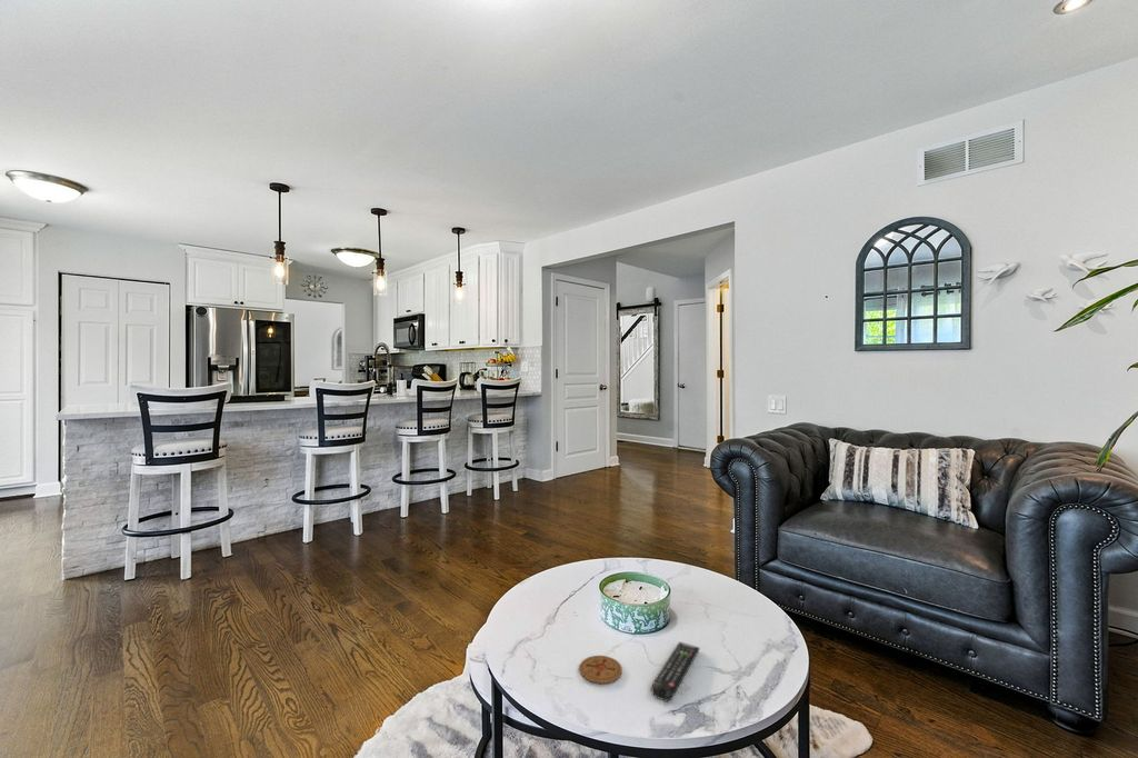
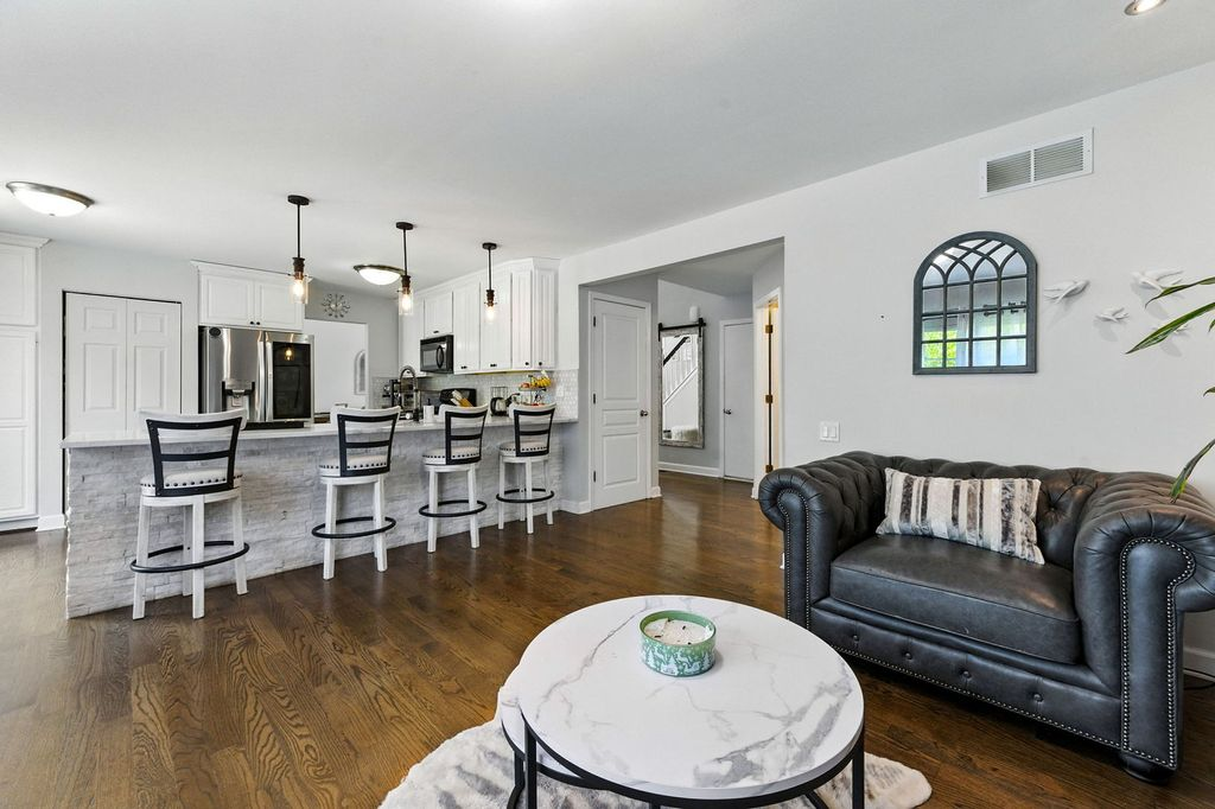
- remote control [650,641,701,702]
- coaster [578,655,623,685]
